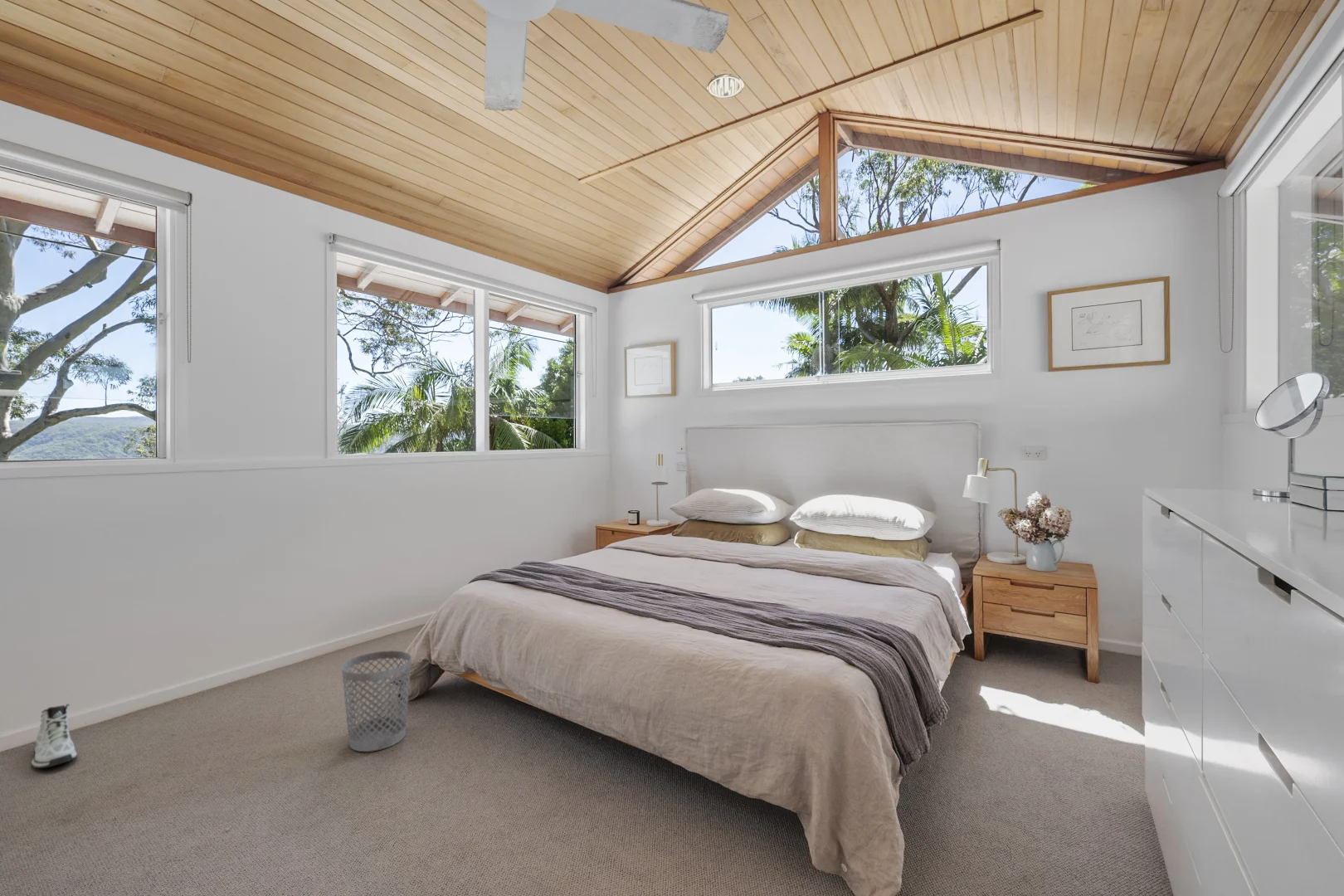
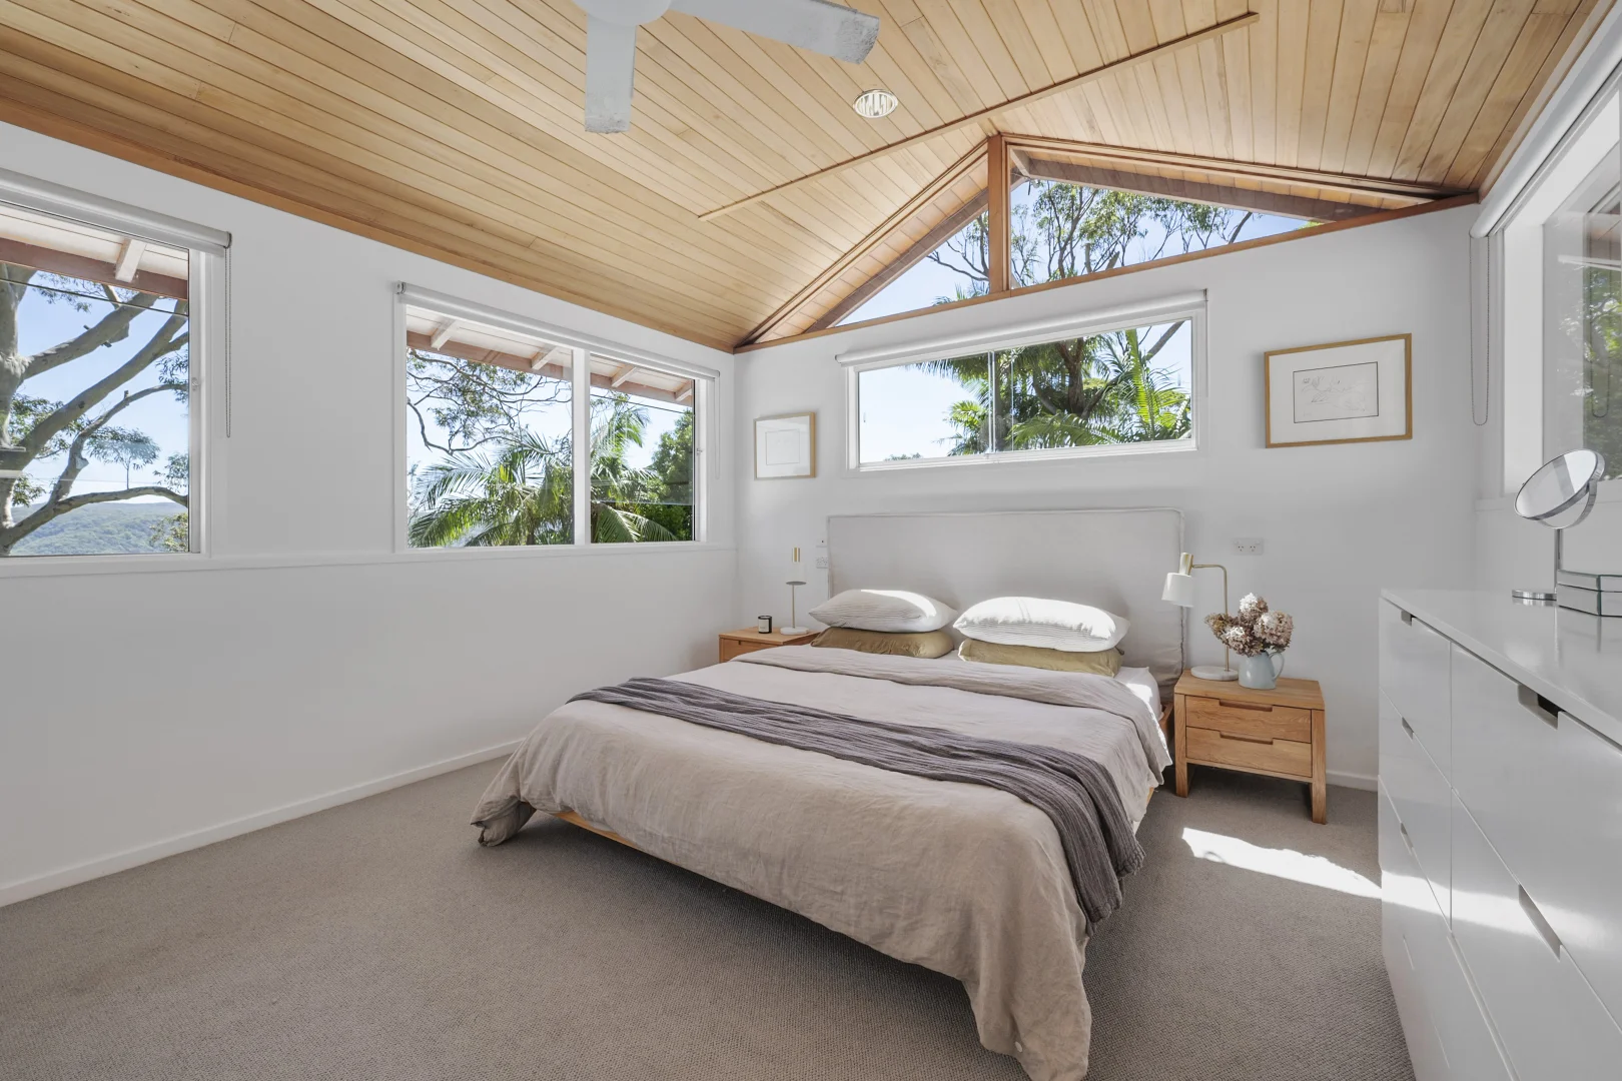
- wastebasket [341,650,412,752]
- sneaker [31,704,78,769]
